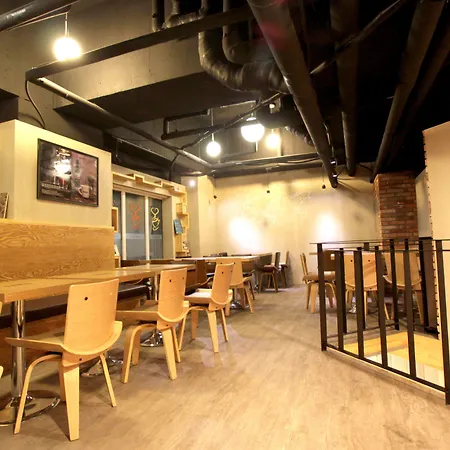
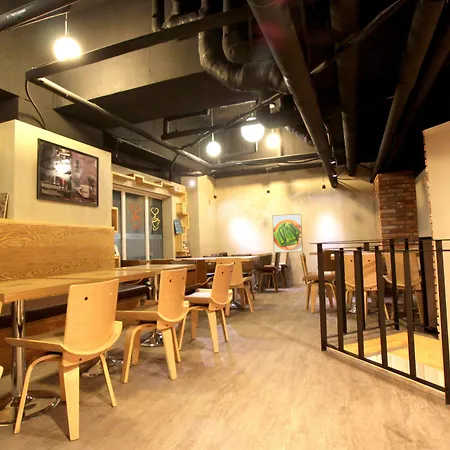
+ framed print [271,213,304,254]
